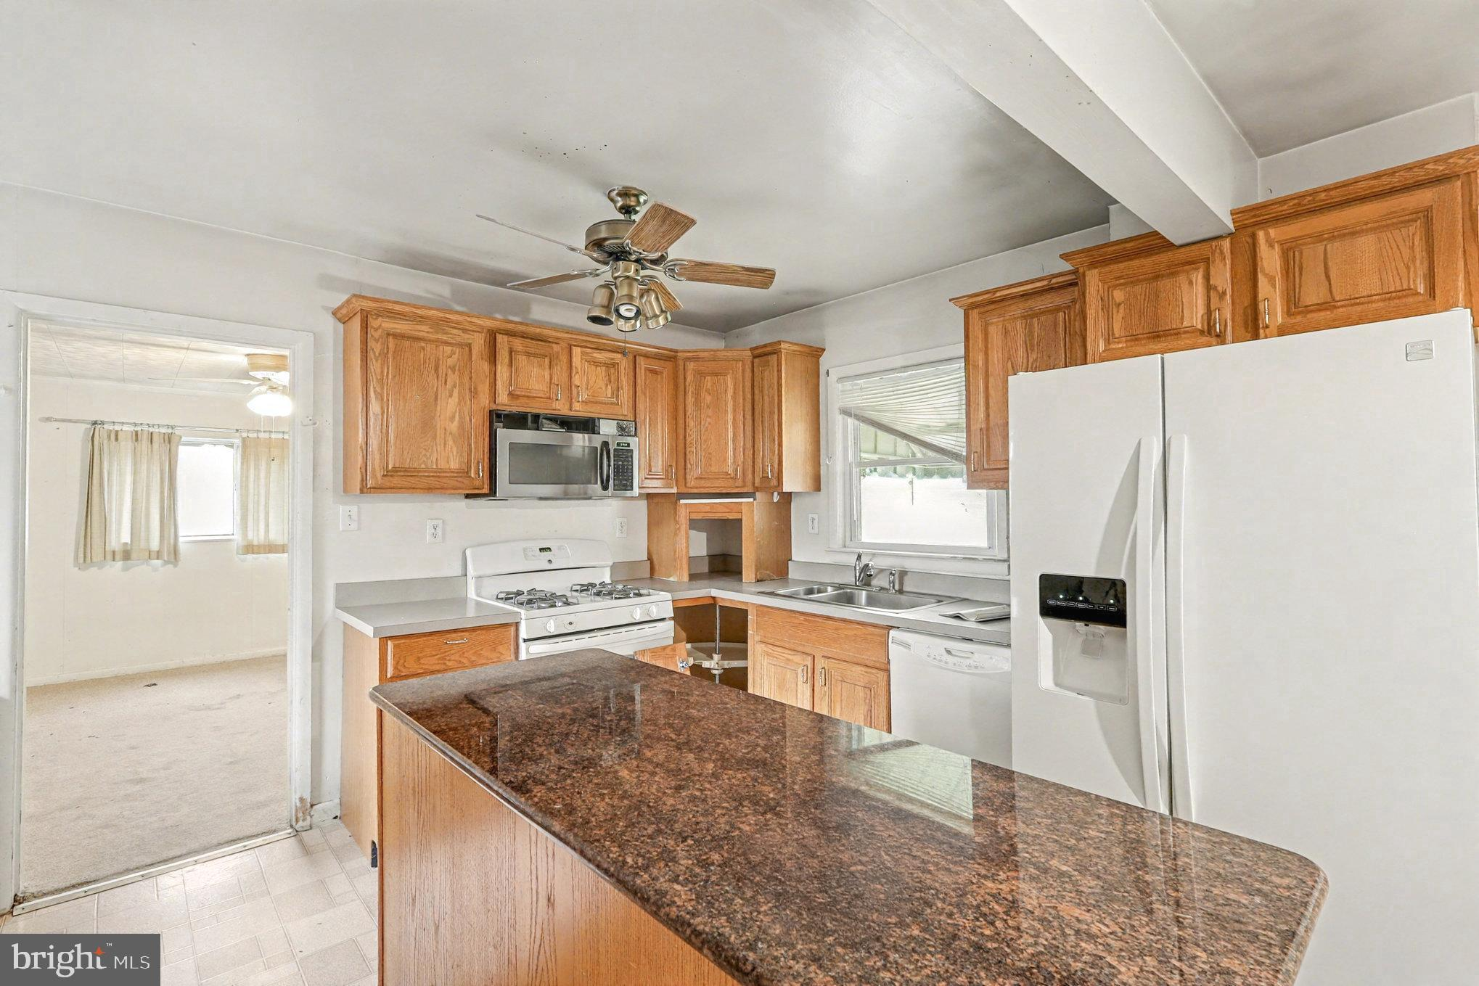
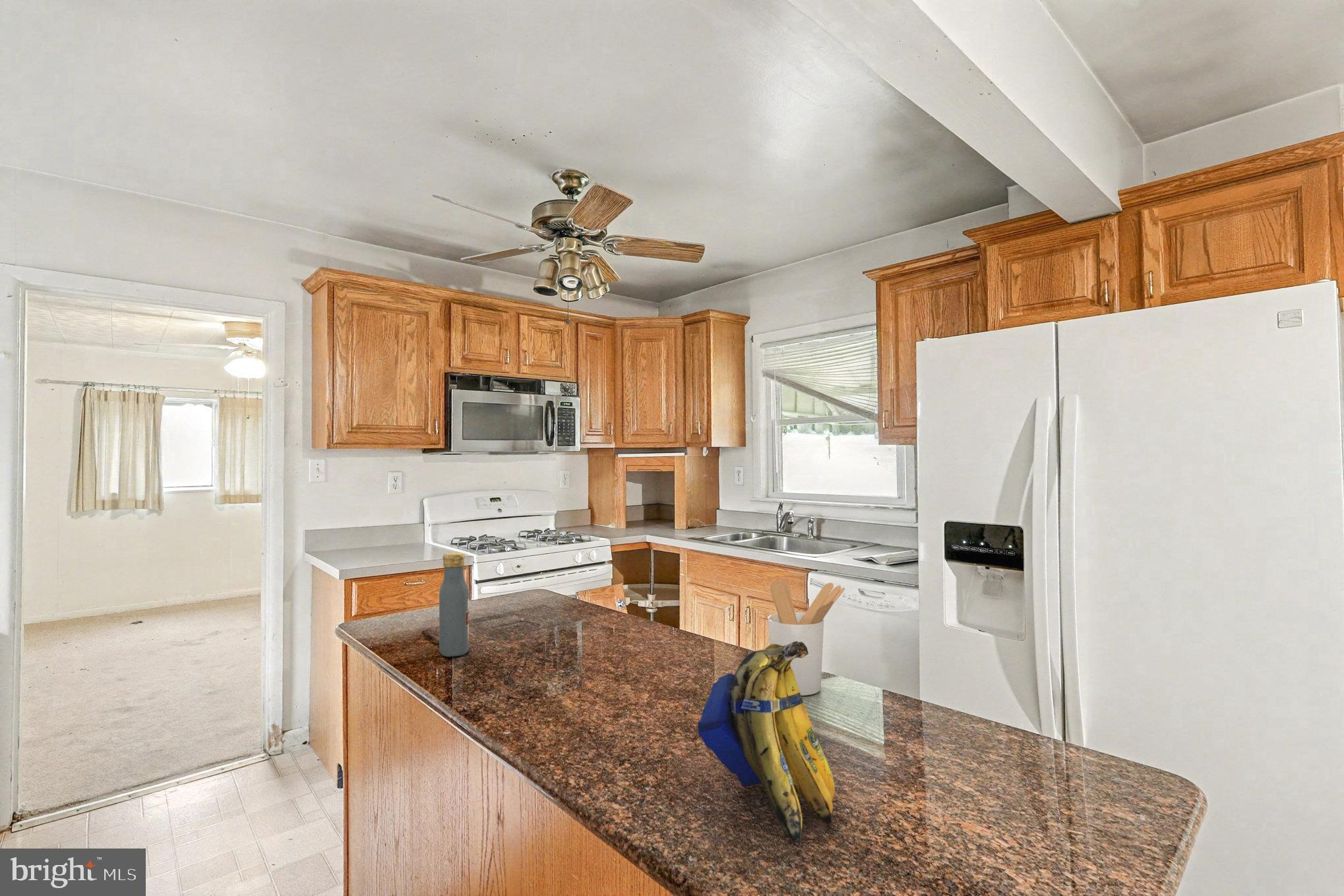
+ utensil holder [767,578,845,696]
+ vodka [439,552,470,657]
+ banana [697,641,838,843]
